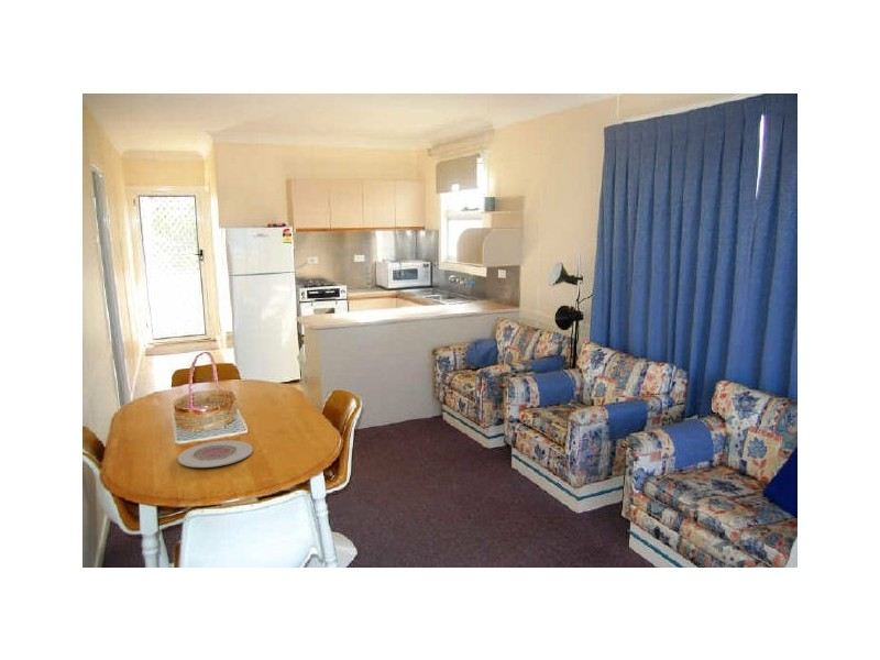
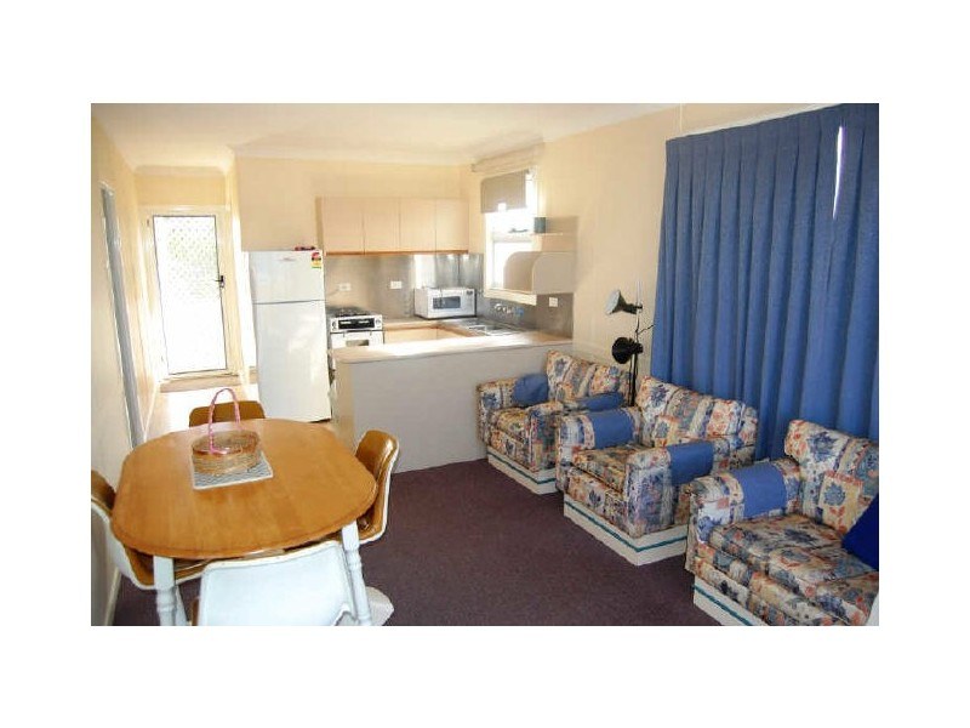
- plate [177,440,254,469]
